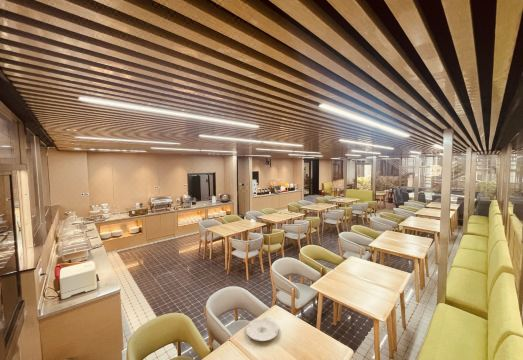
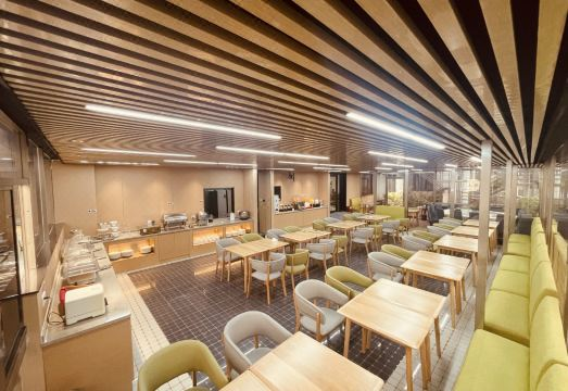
- plate [245,317,280,342]
